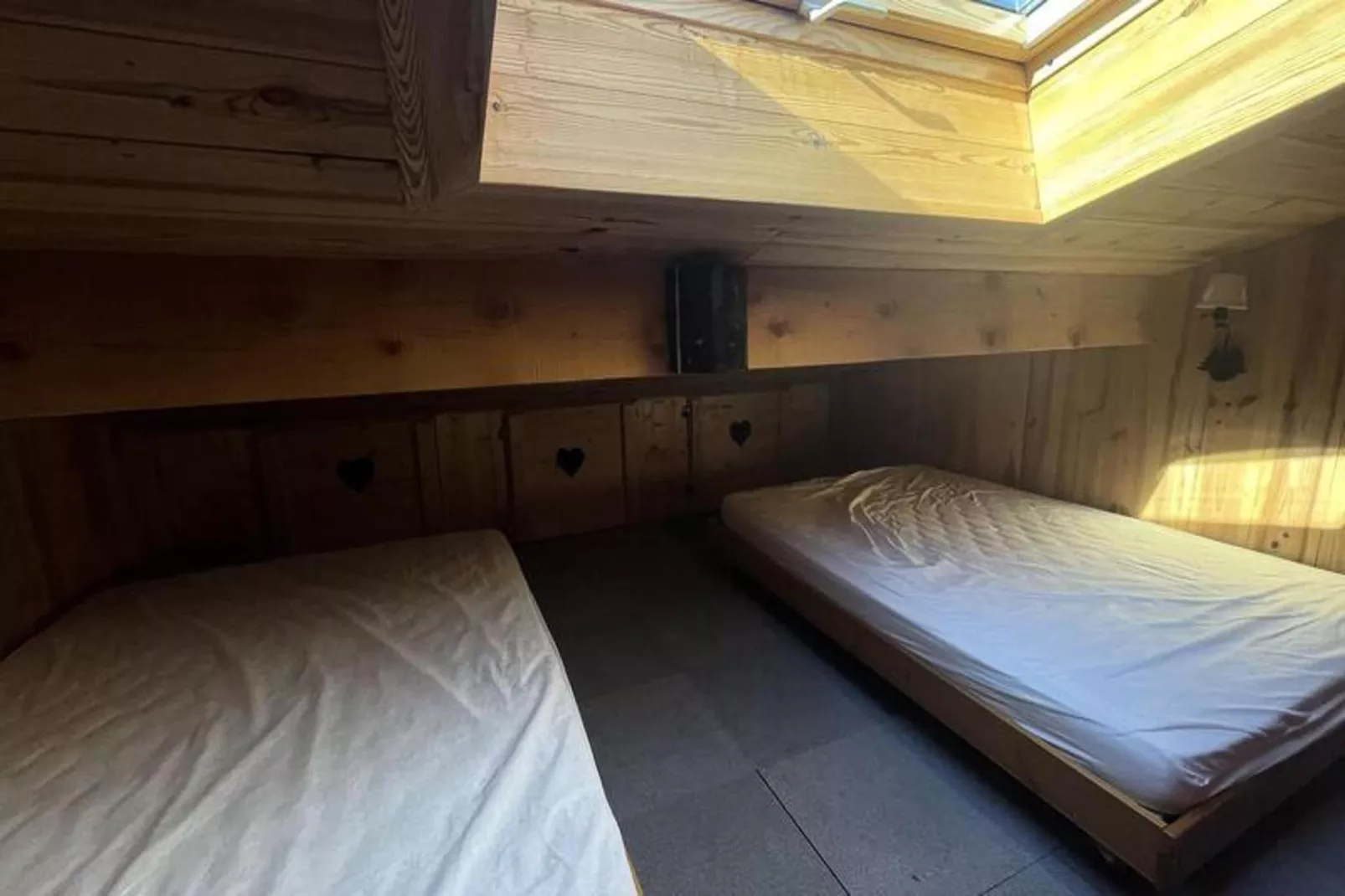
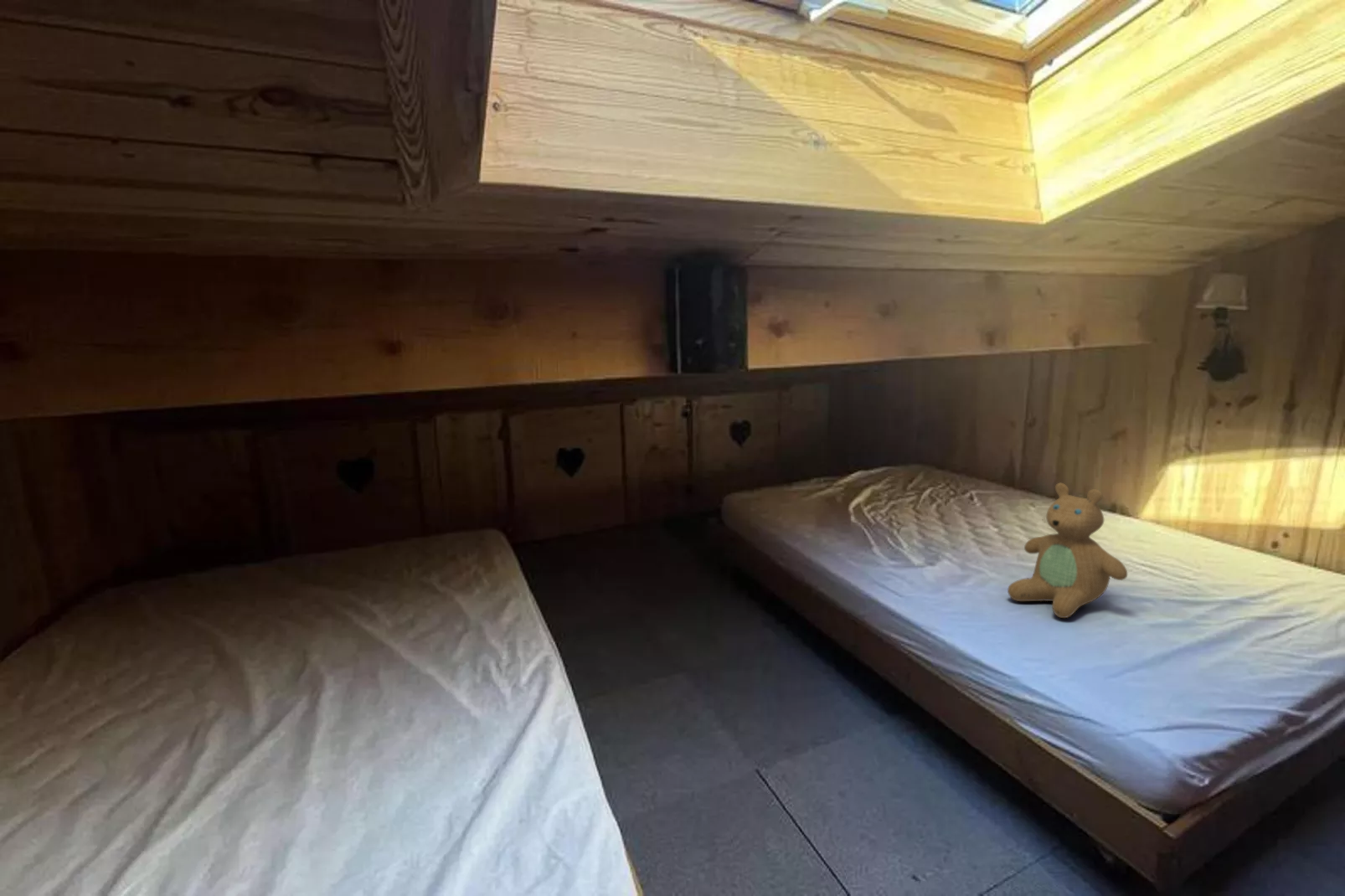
+ teddy bear [1007,482,1128,619]
